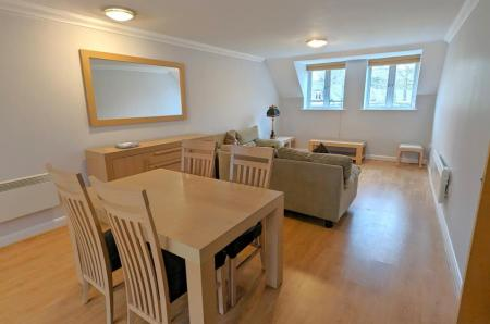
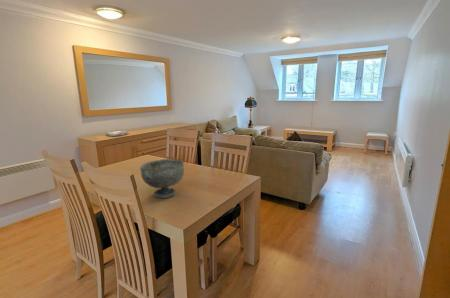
+ decorative bowl [139,158,185,199]
